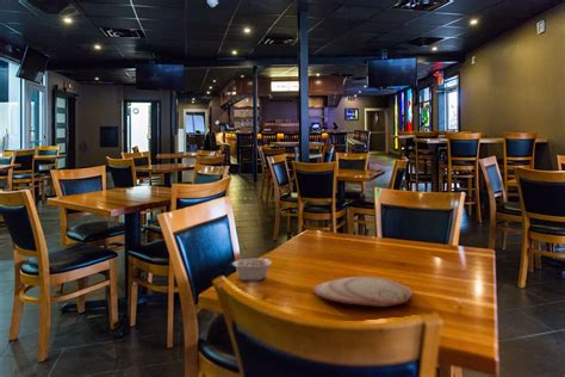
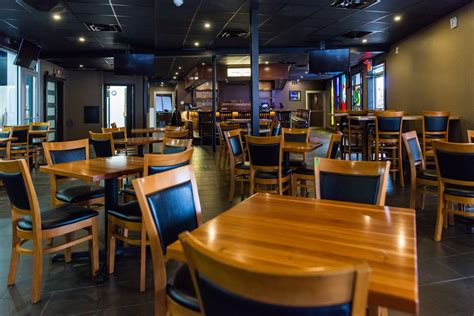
- legume [230,258,273,282]
- plate [312,276,414,308]
